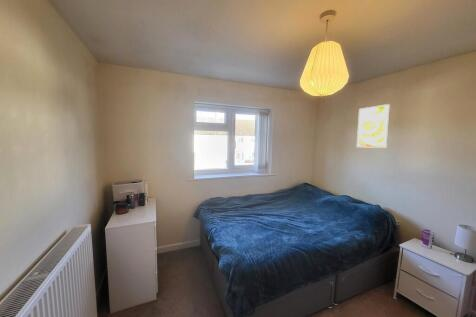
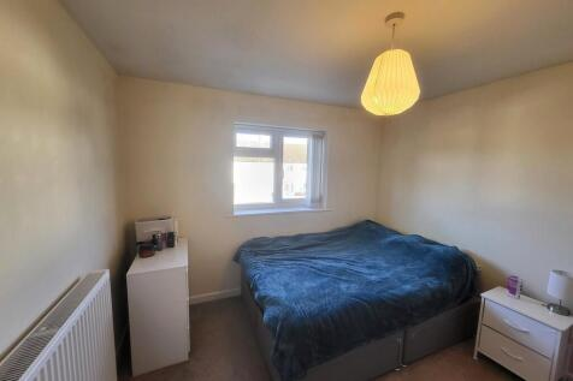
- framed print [356,103,391,149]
